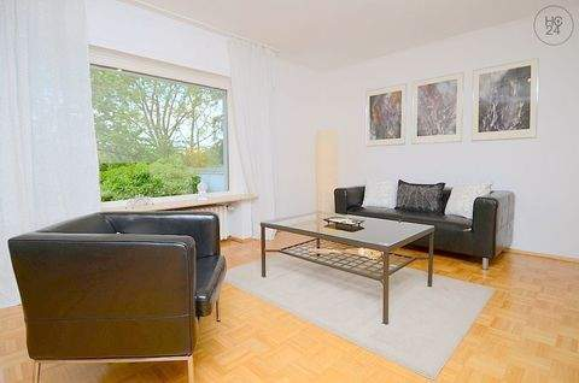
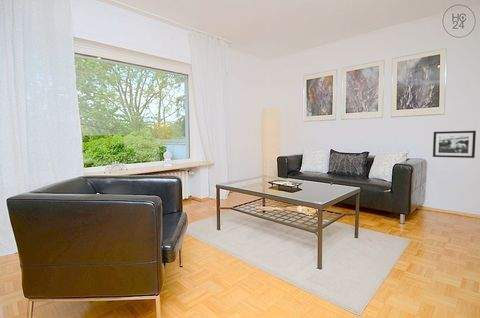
+ picture frame [432,130,477,159]
